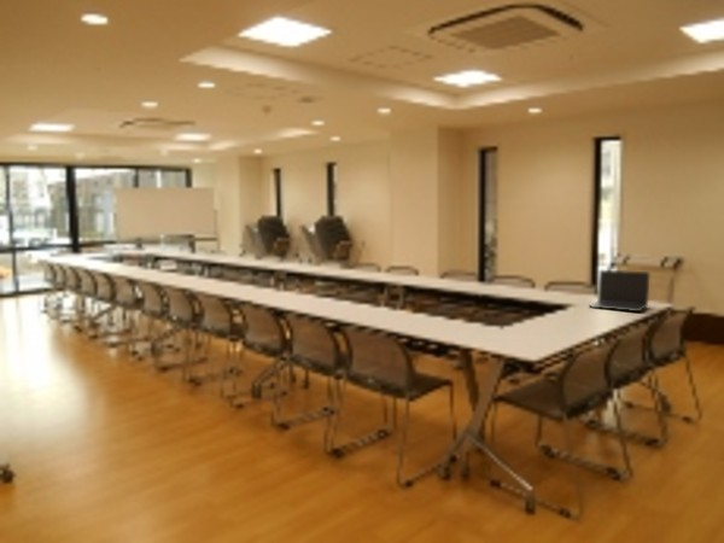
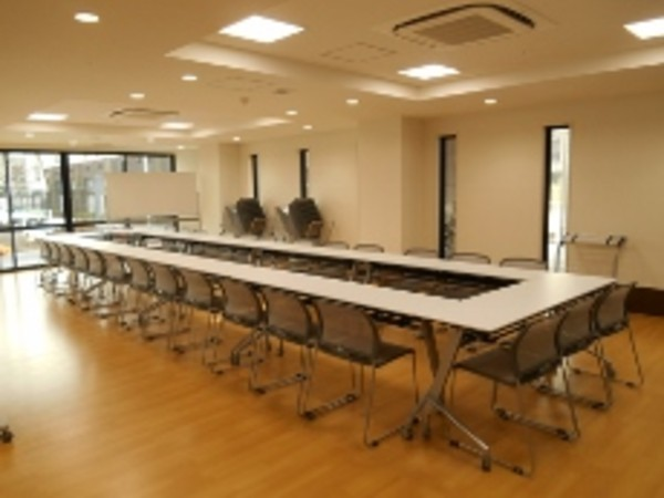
- laptop [588,269,650,313]
